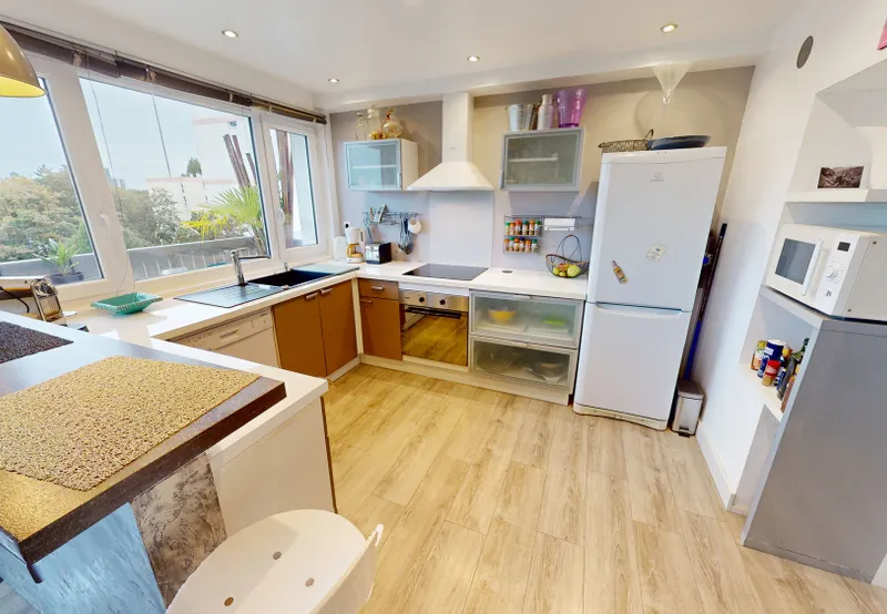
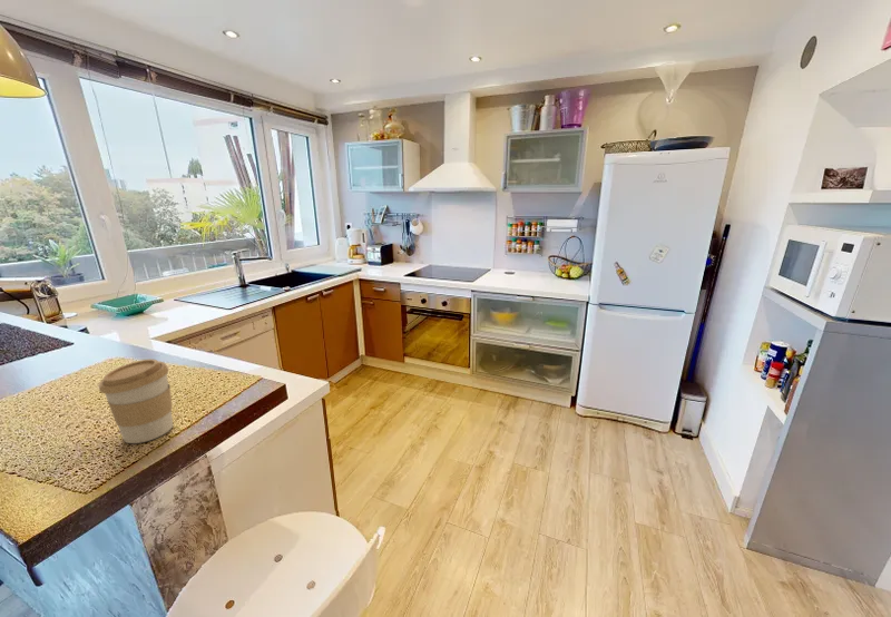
+ coffee cup [98,358,174,444]
